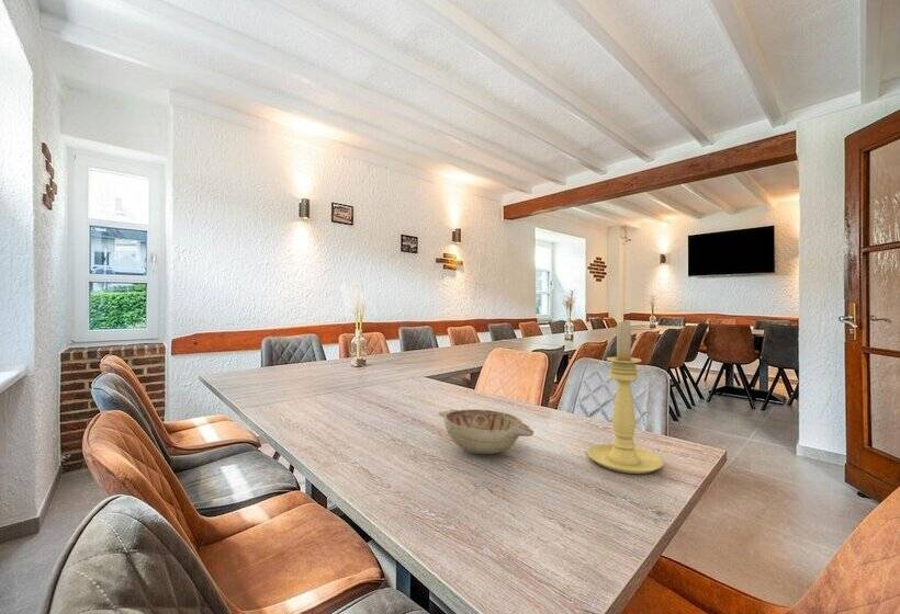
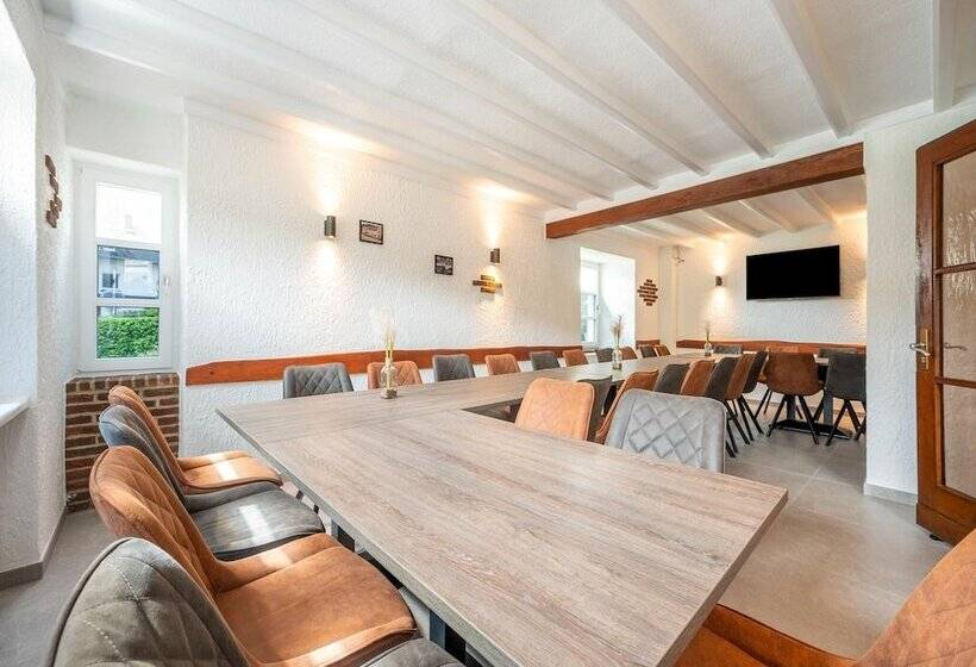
- candle holder [586,317,664,475]
- decorative bowl [437,408,535,455]
